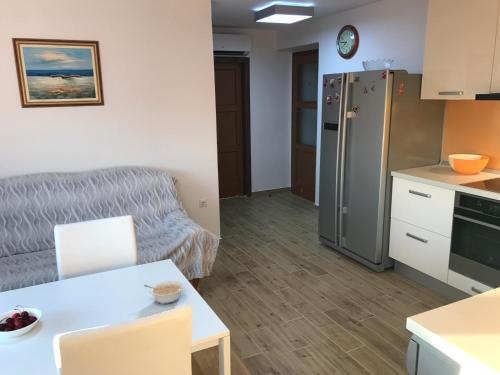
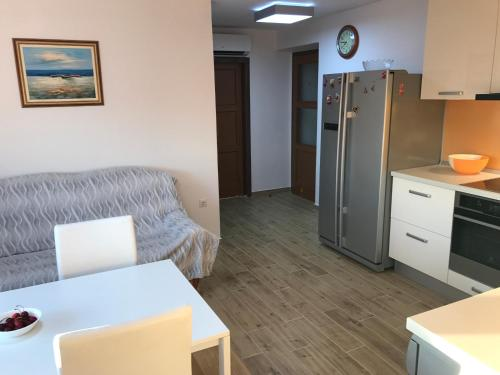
- legume [143,280,185,305]
